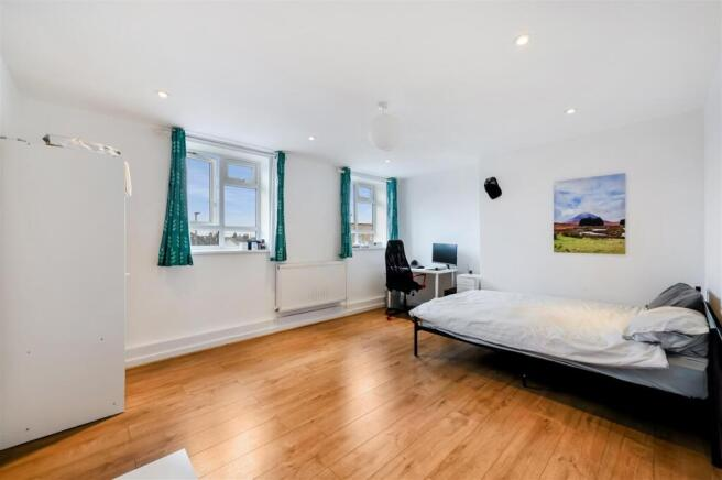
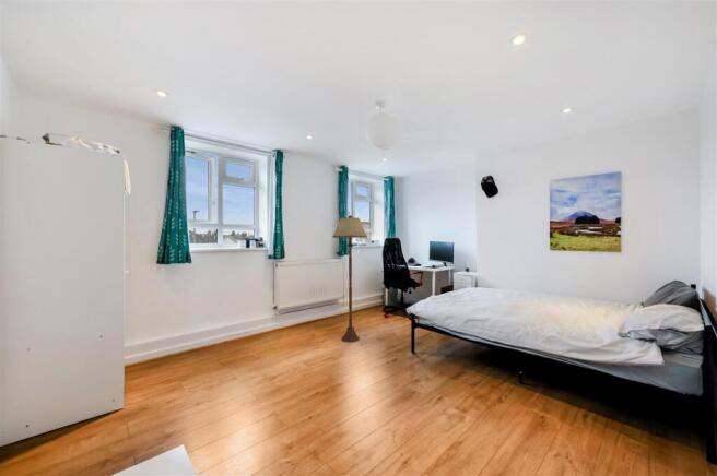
+ floor lamp [331,214,368,343]
